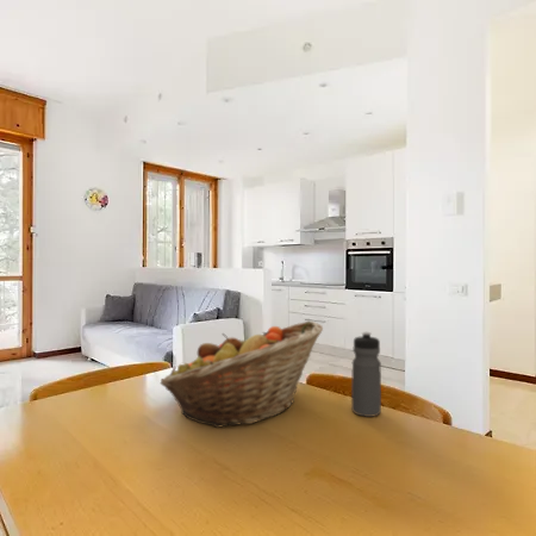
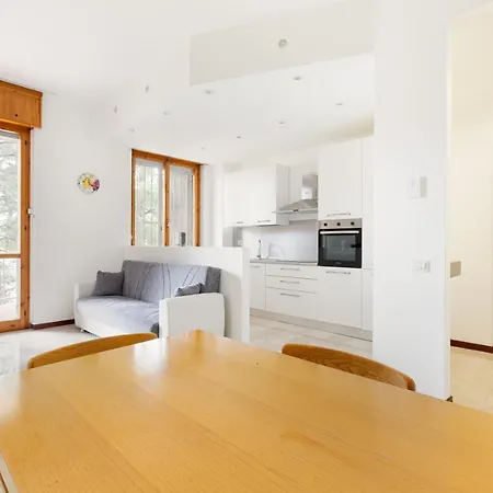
- water bottle [350,331,382,418]
- fruit basket [158,319,324,429]
